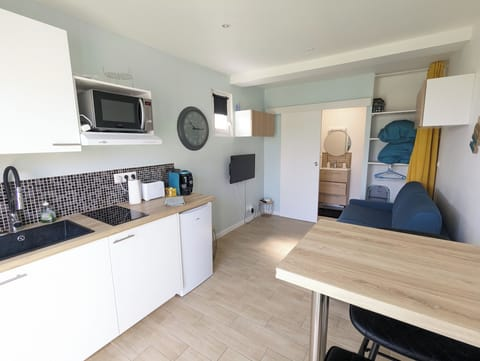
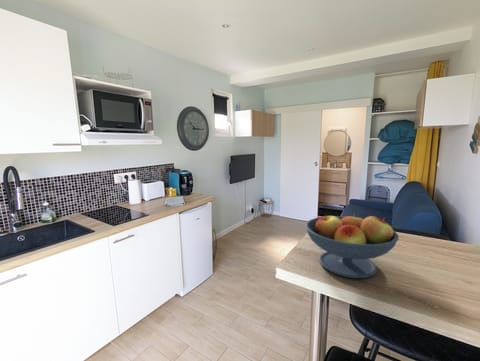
+ fruit bowl [304,213,400,279]
